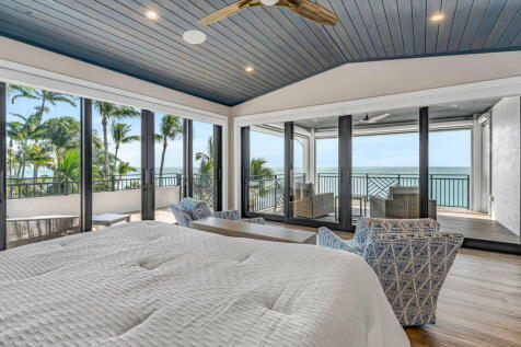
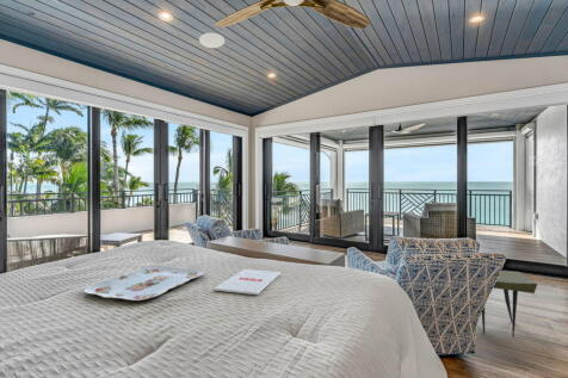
+ side table [481,271,538,339]
+ magazine [212,268,282,296]
+ serving tray [84,265,205,302]
